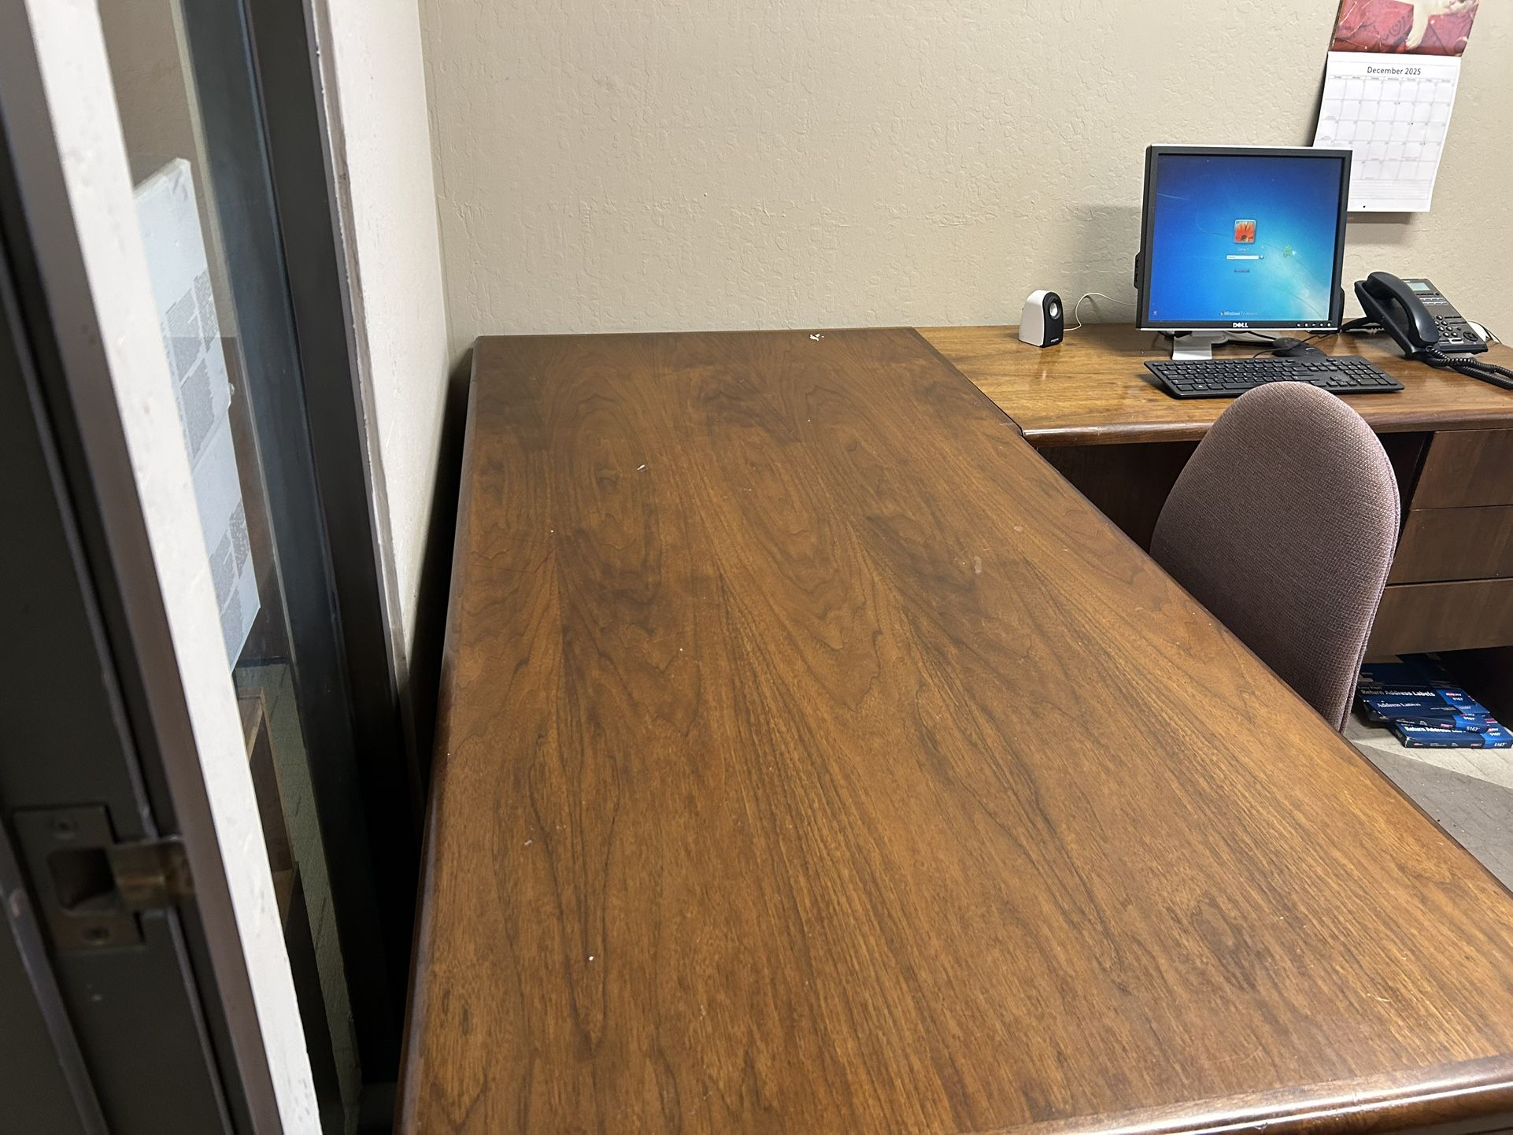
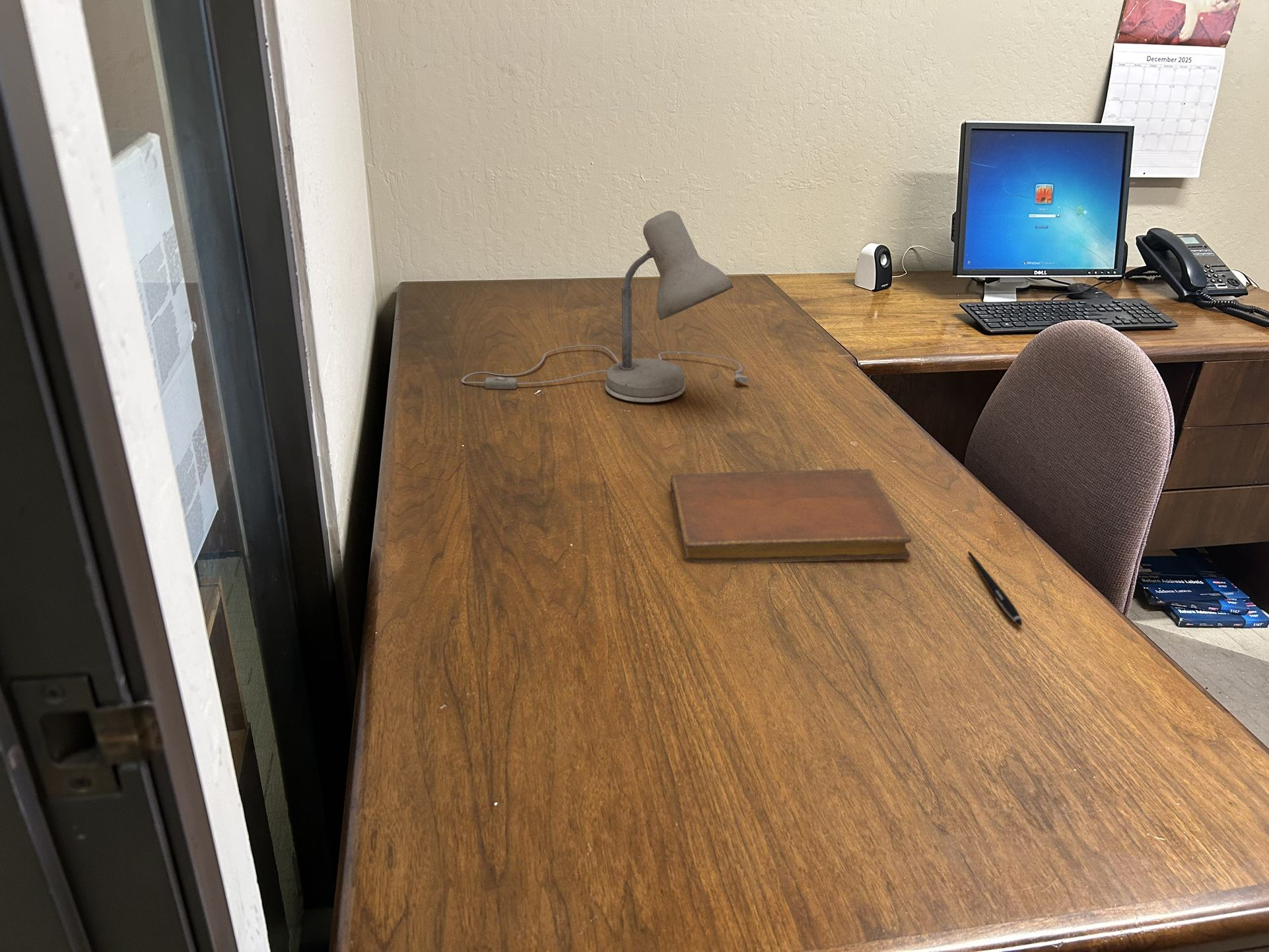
+ notebook [669,468,912,564]
+ desk lamp [461,210,751,403]
+ pen [967,551,1023,627]
